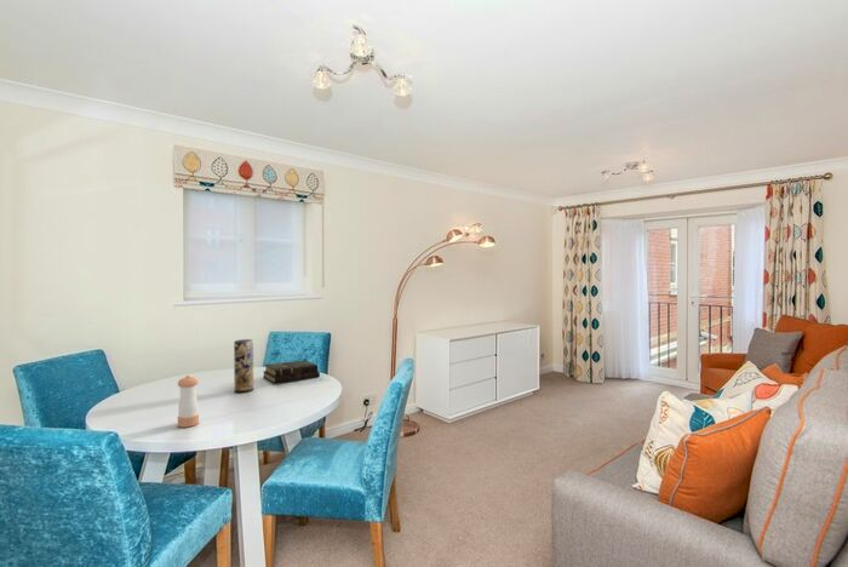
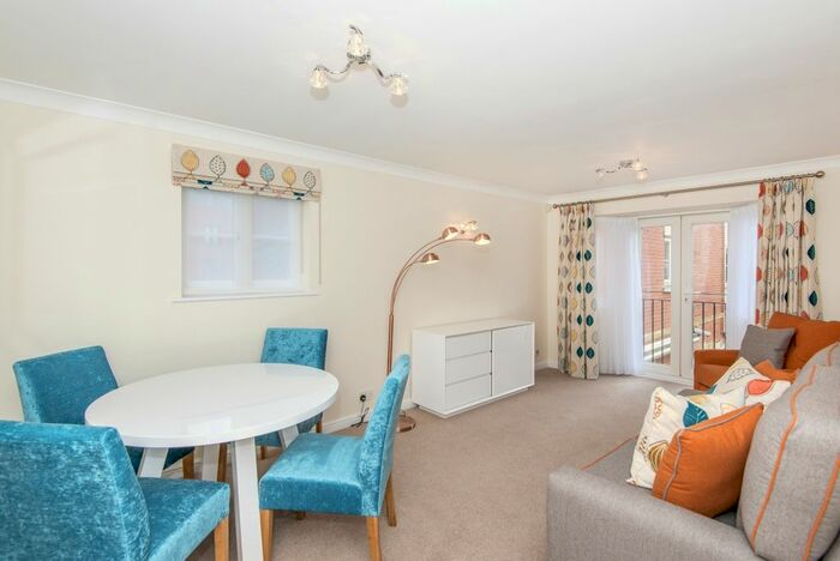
- vase [233,338,254,394]
- pepper shaker [177,374,200,429]
- book [263,359,321,384]
